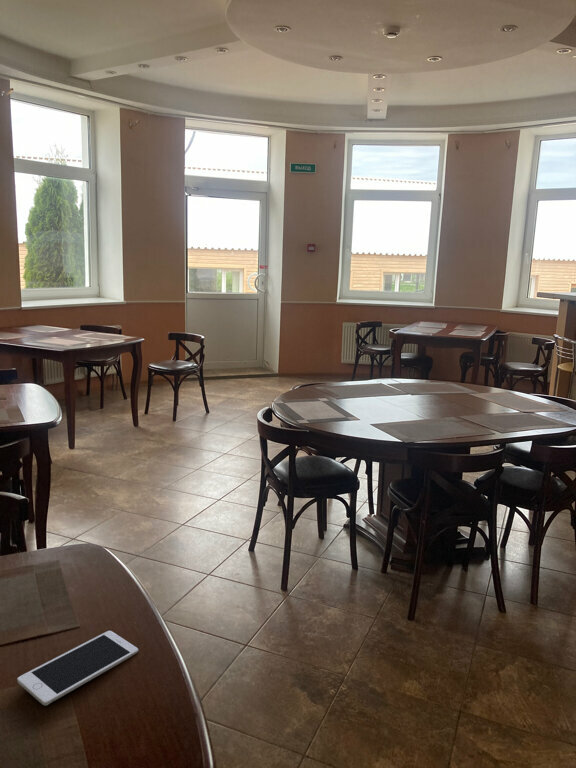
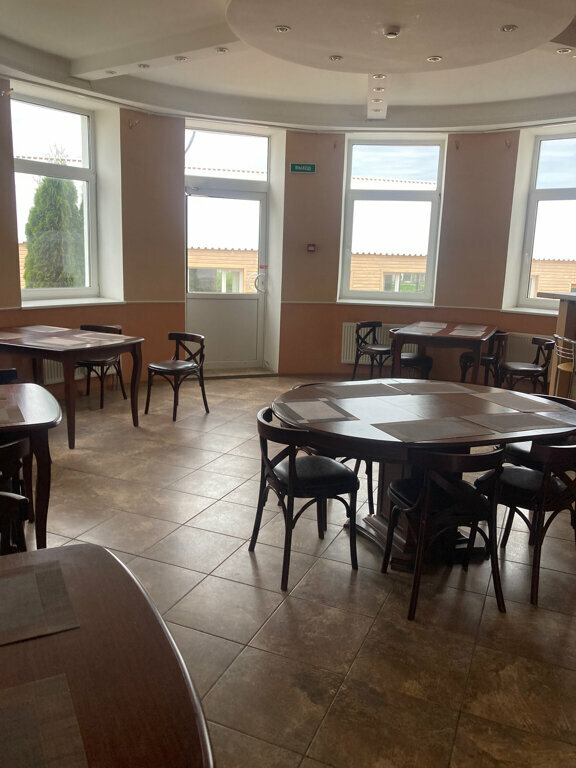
- cell phone [16,630,139,706]
